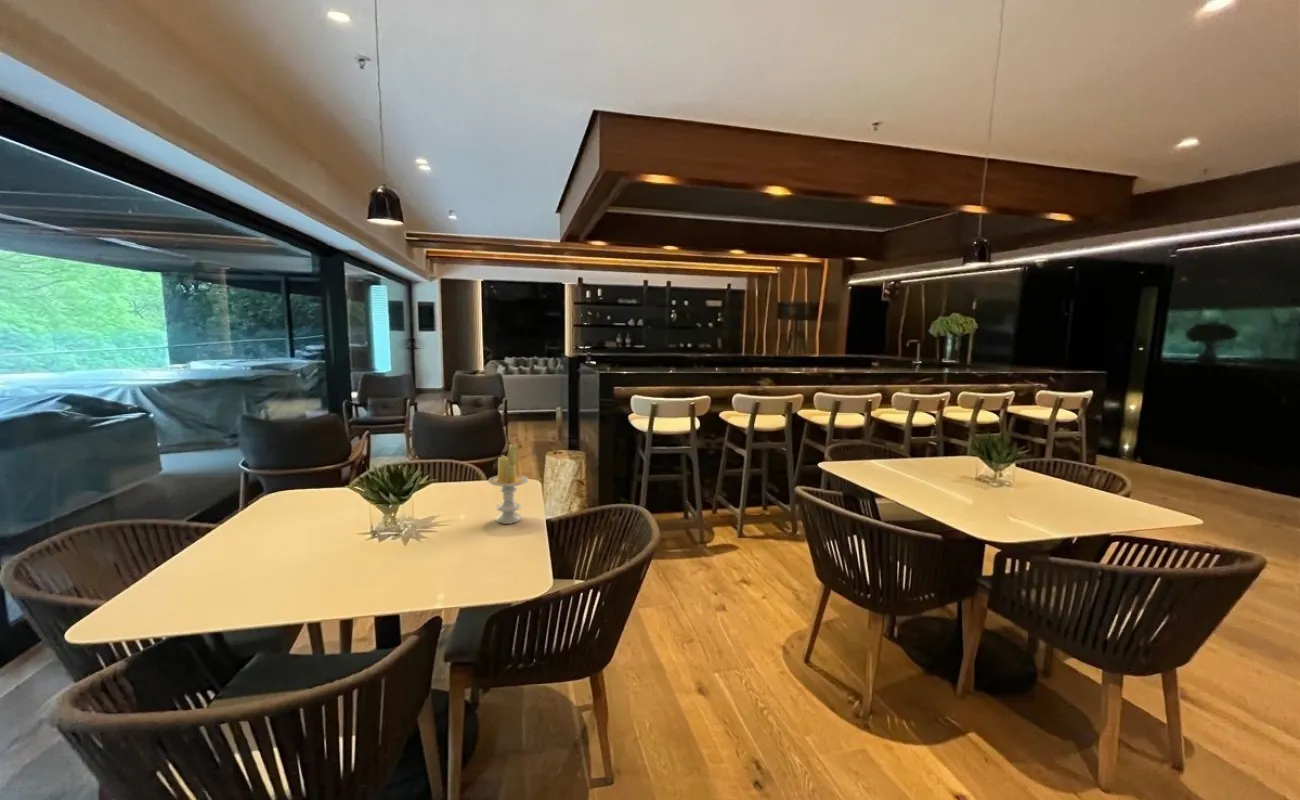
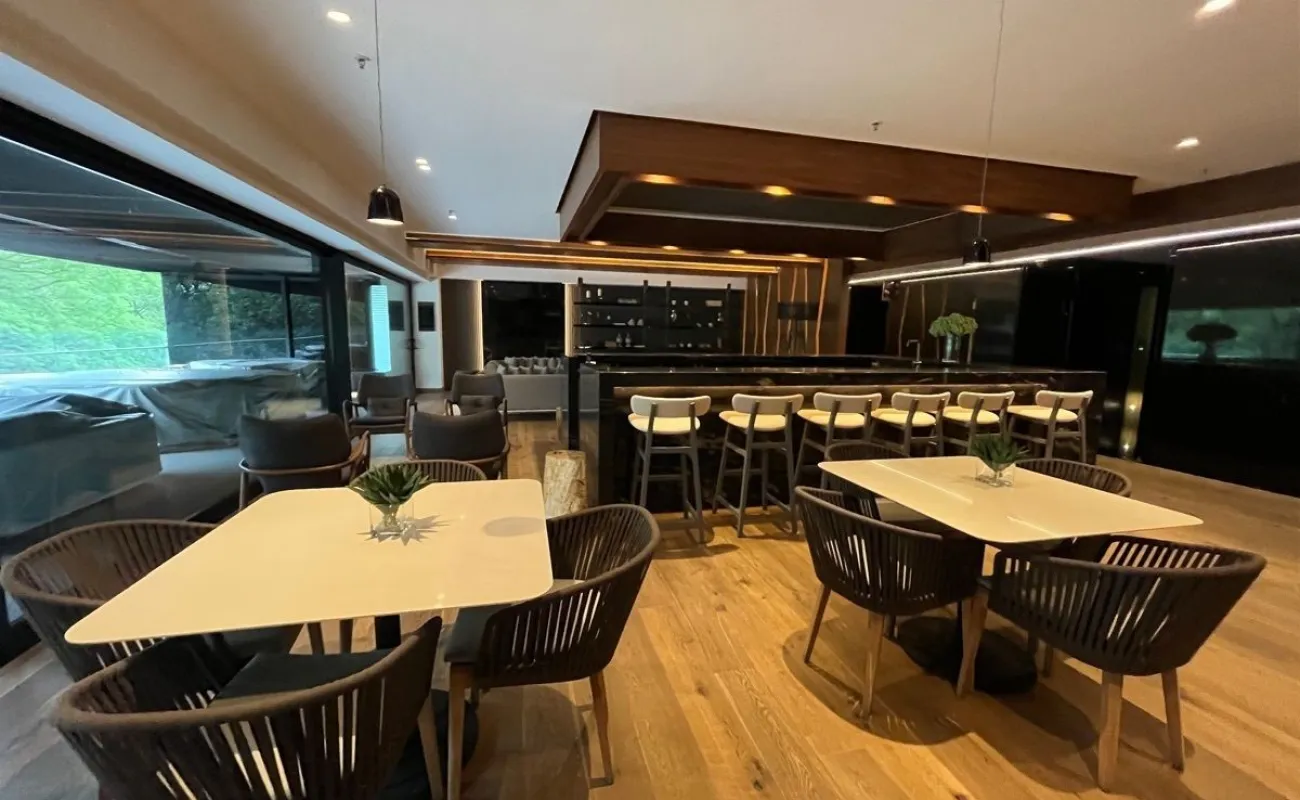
- candle [487,443,529,525]
